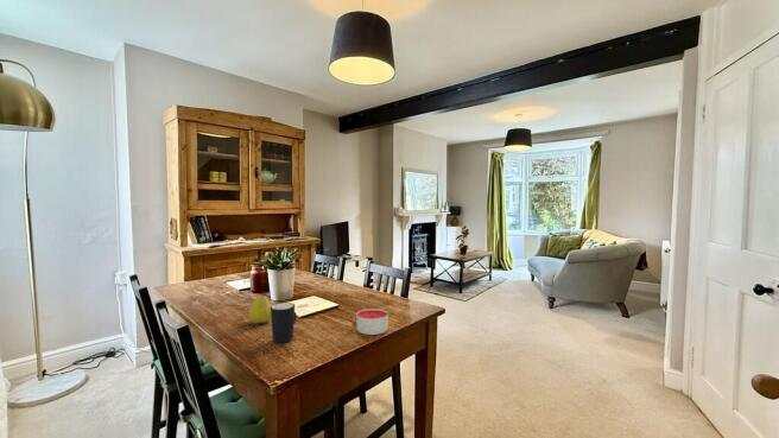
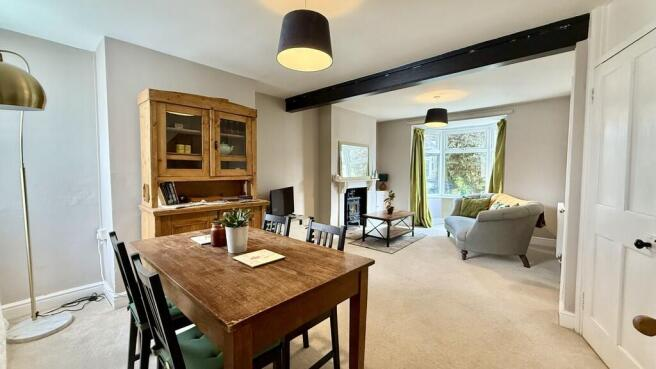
- candle [355,307,390,336]
- fruit [247,292,272,325]
- mug [271,301,297,343]
